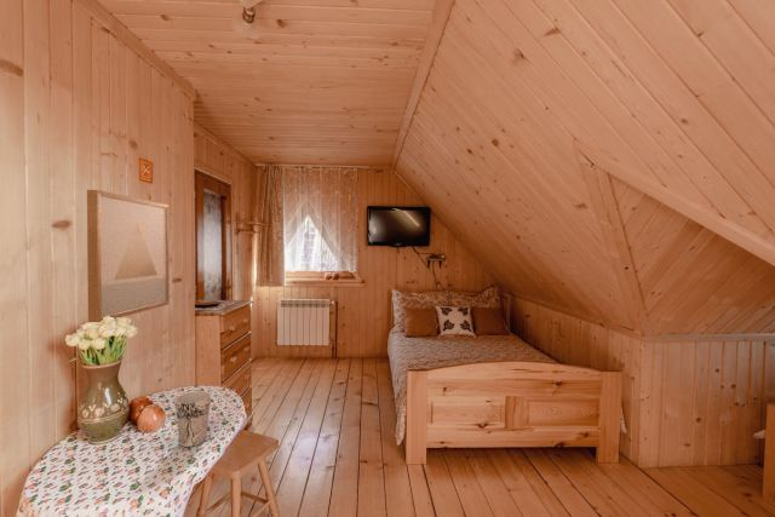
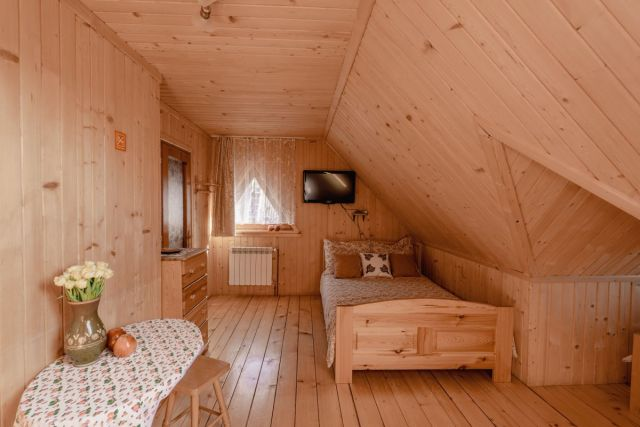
- wall art [86,189,171,323]
- cup [173,390,212,448]
